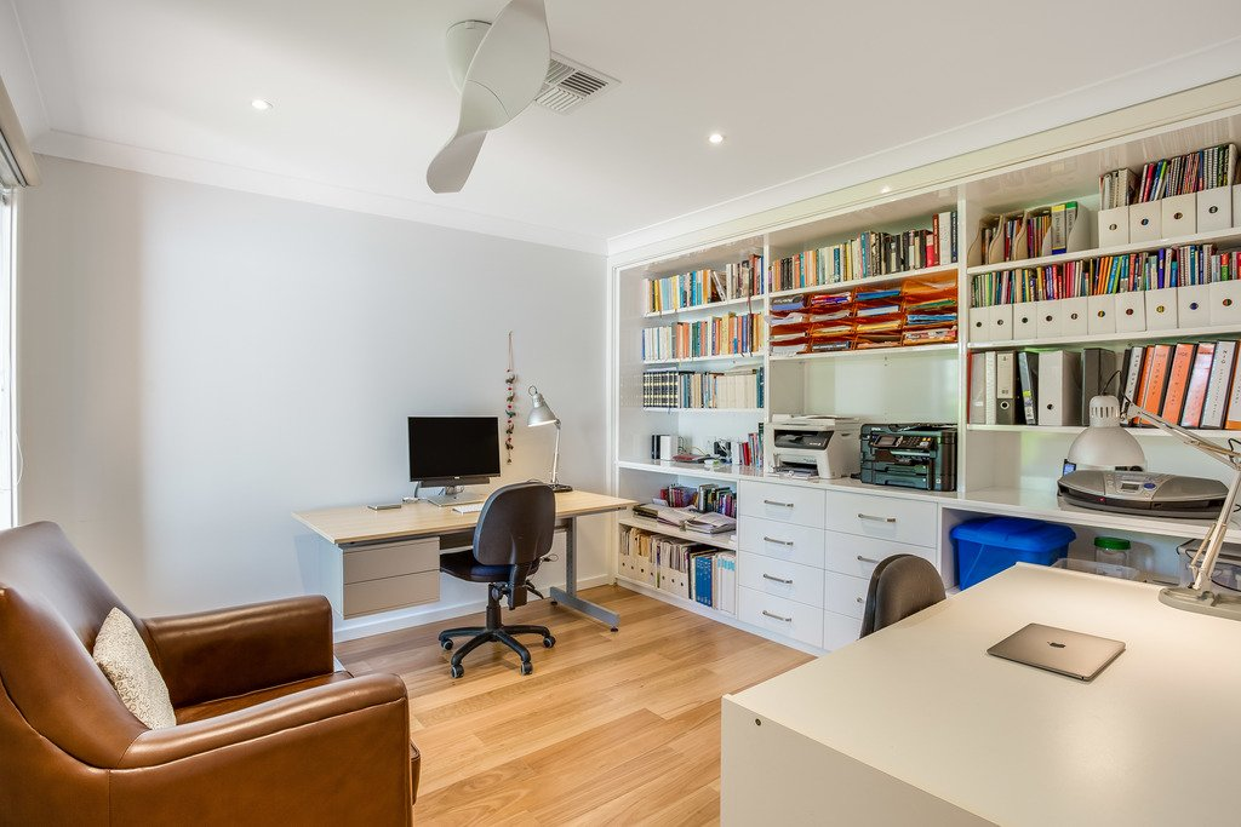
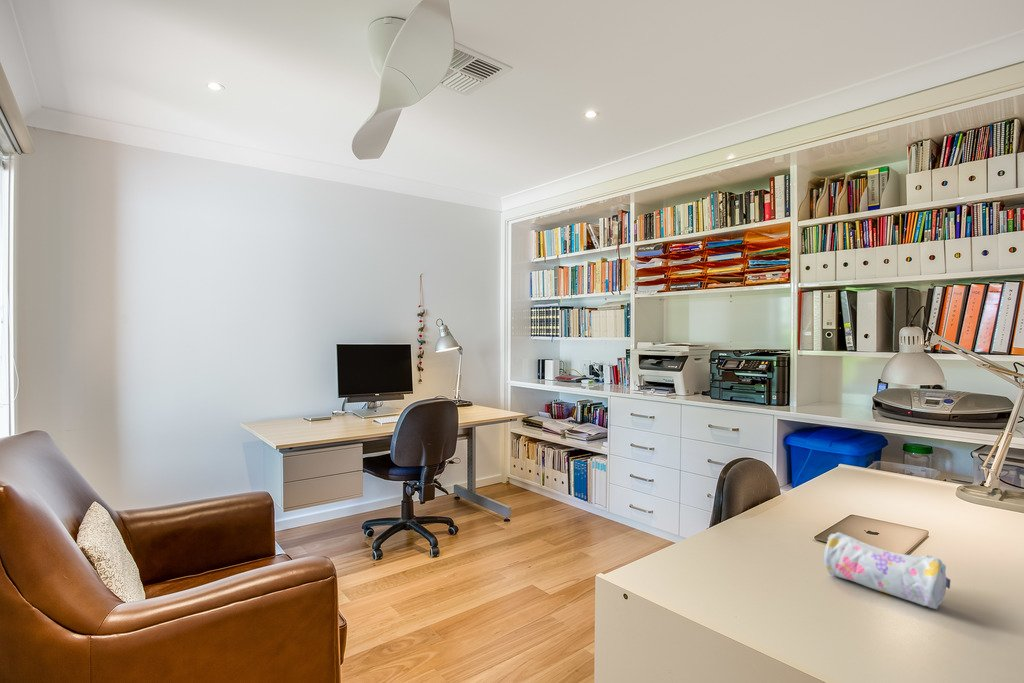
+ pencil case [823,531,951,610]
